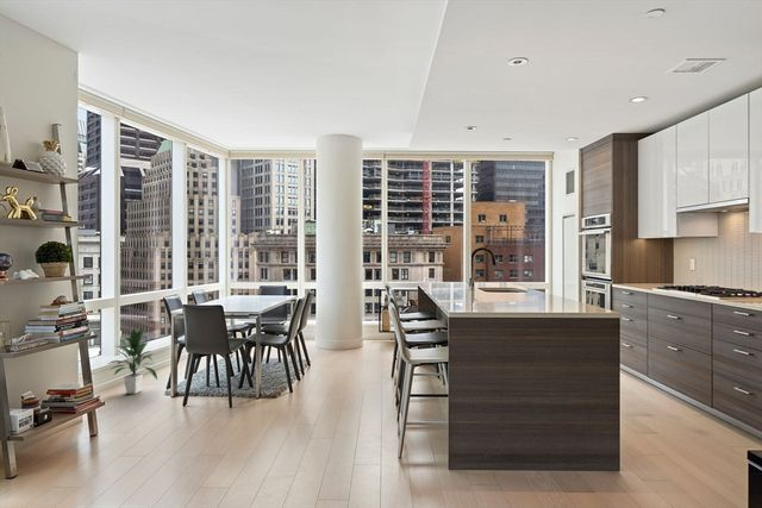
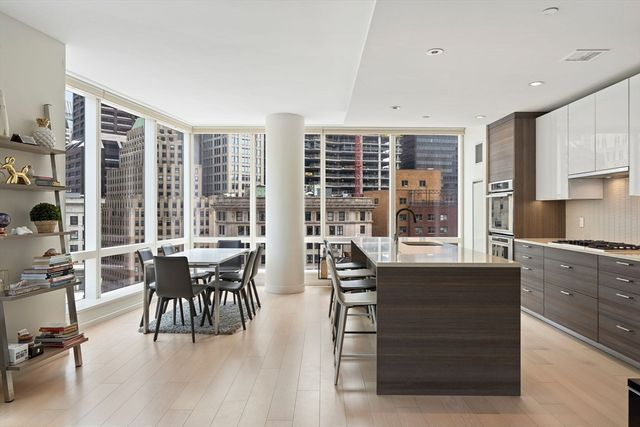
- indoor plant [105,326,158,395]
